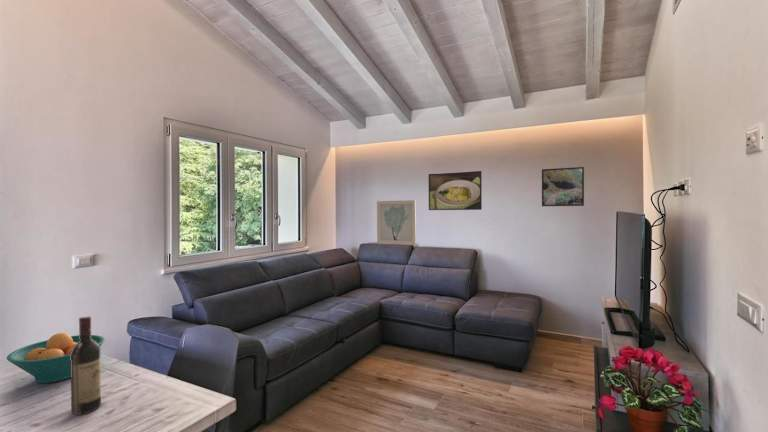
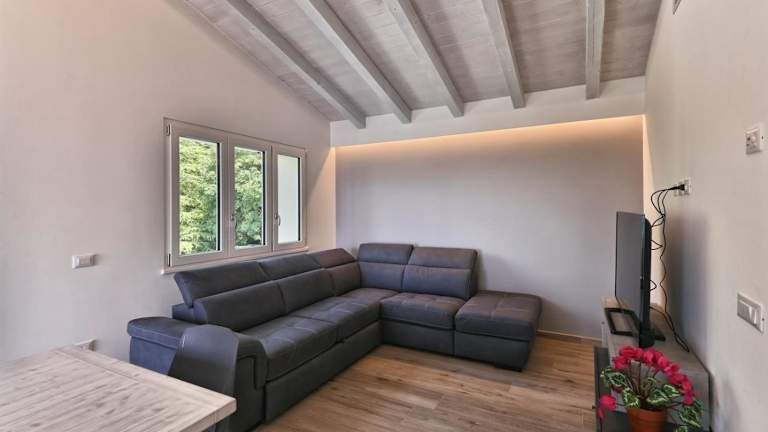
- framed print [428,170,483,211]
- wall art [376,199,417,246]
- wine bottle [70,315,102,416]
- fruit bowl [6,332,106,384]
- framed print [541,166,585,207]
